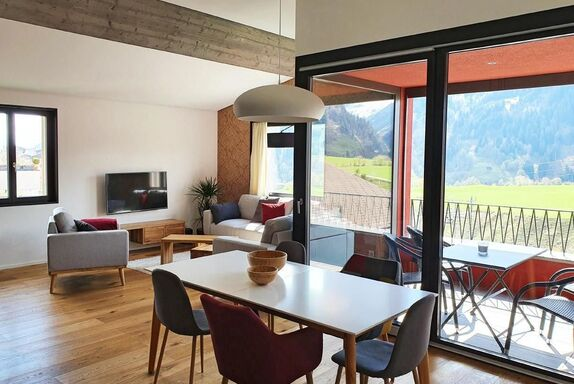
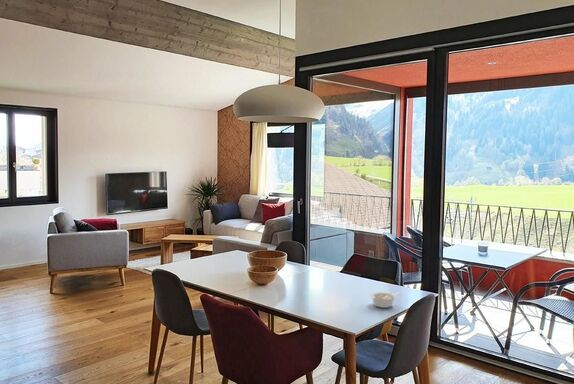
+ legume [369,291,401,309]
